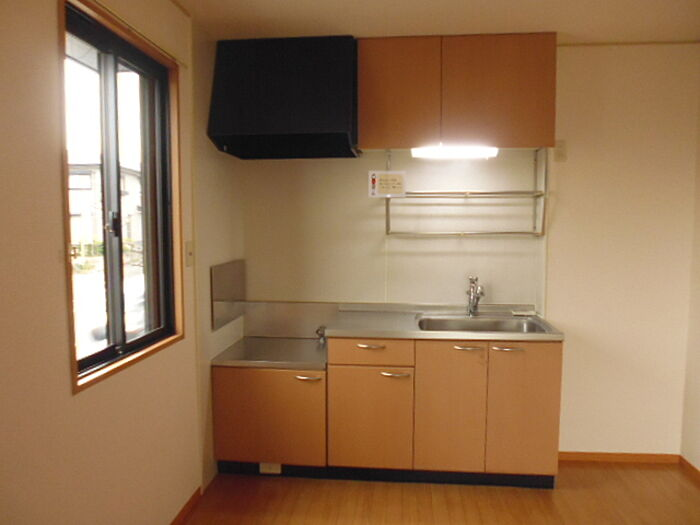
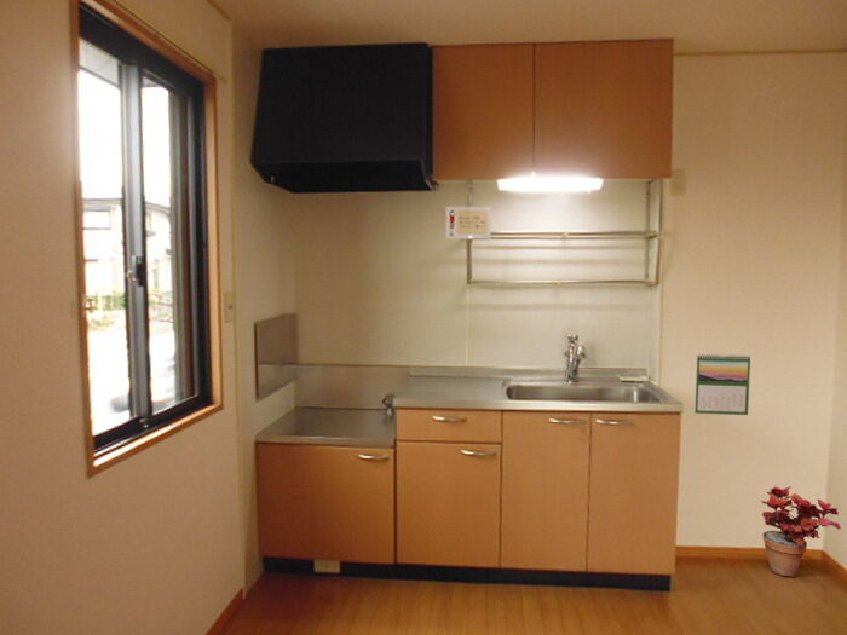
+ calendar [693,352,751,416]
+ potted plant [760,485,842,578]
